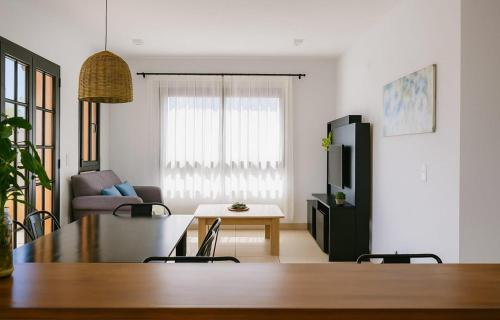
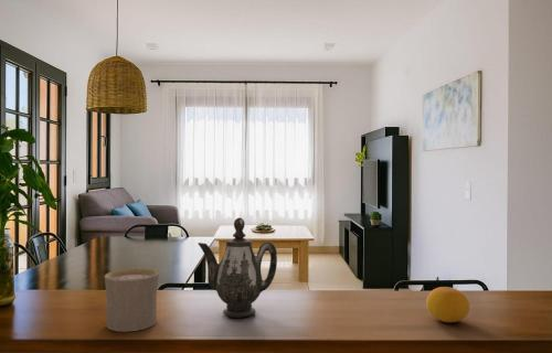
+ teapot [197,216,278,319]
+ cup [104,267,160,333]
+ fruit [425,286,470,323]
